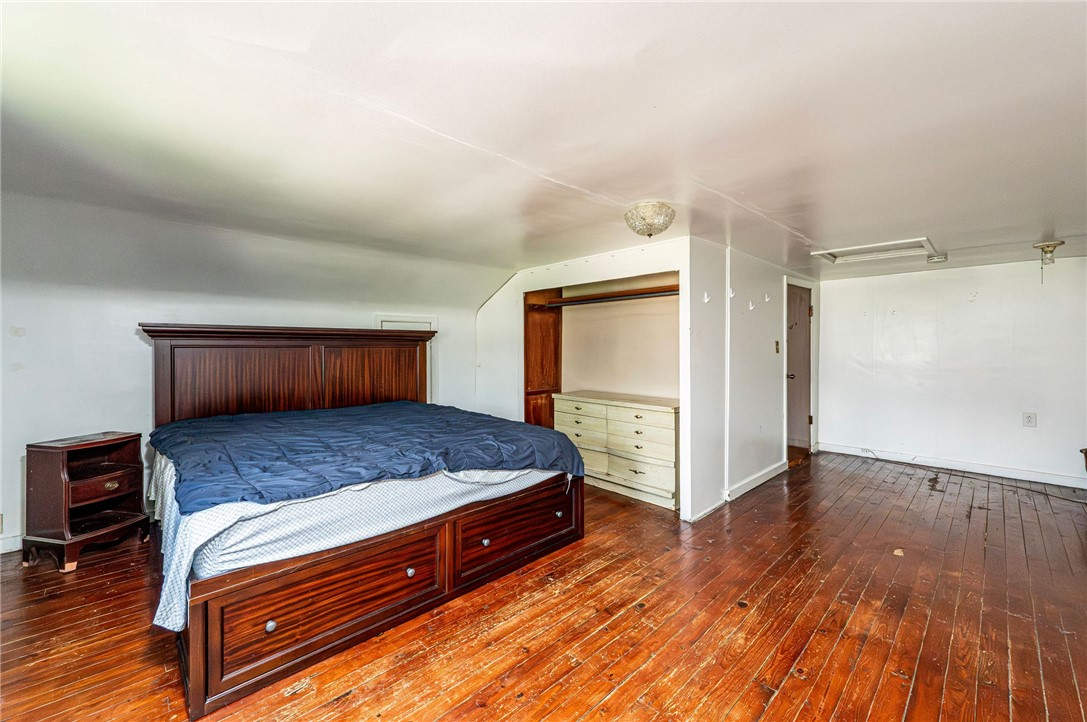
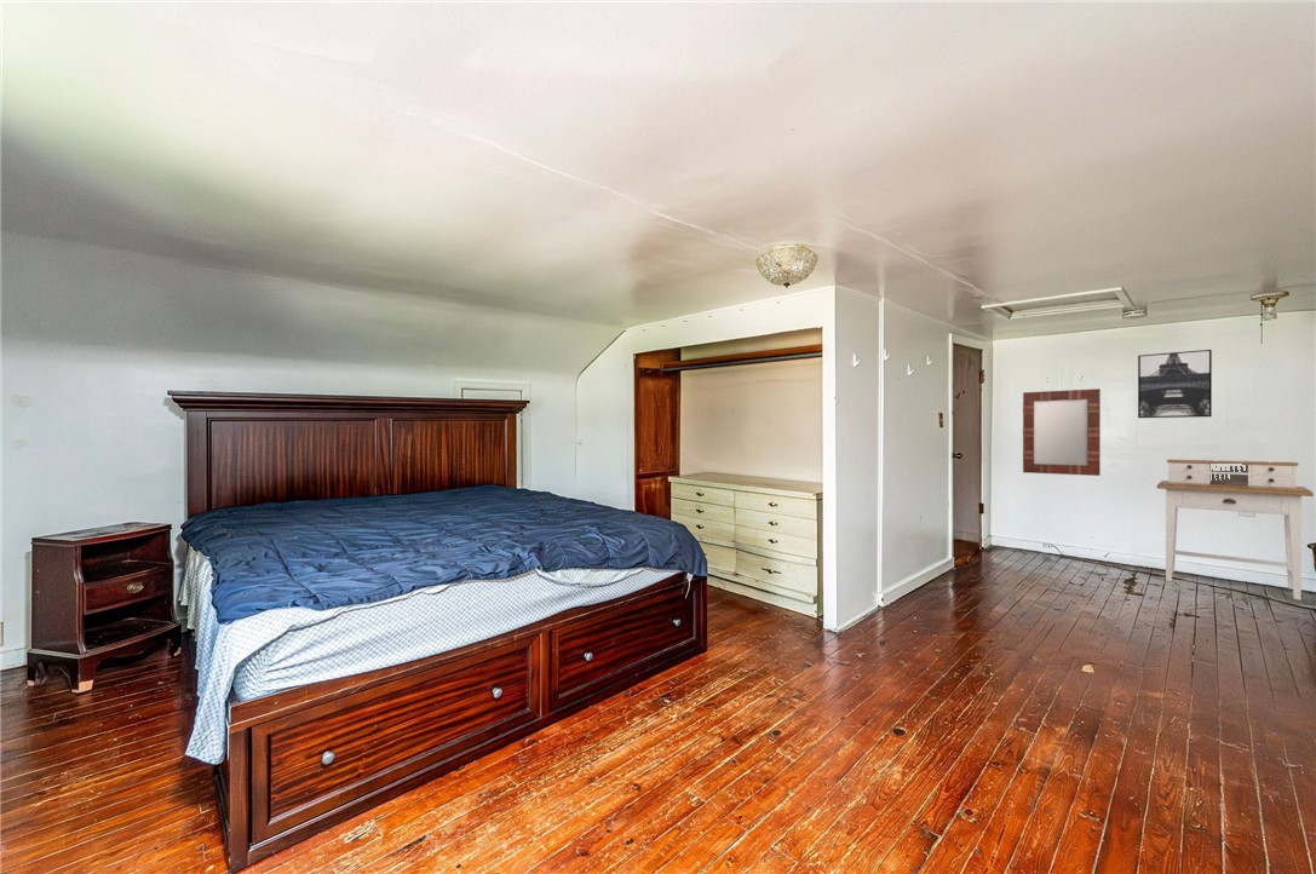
+ home mirror [1022,387,1102,477]
+ wall art [1137,349,1213,419]
+ desk [1156,459,1315,602]
